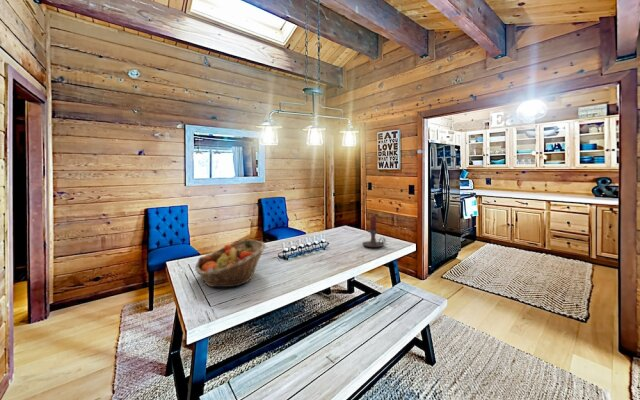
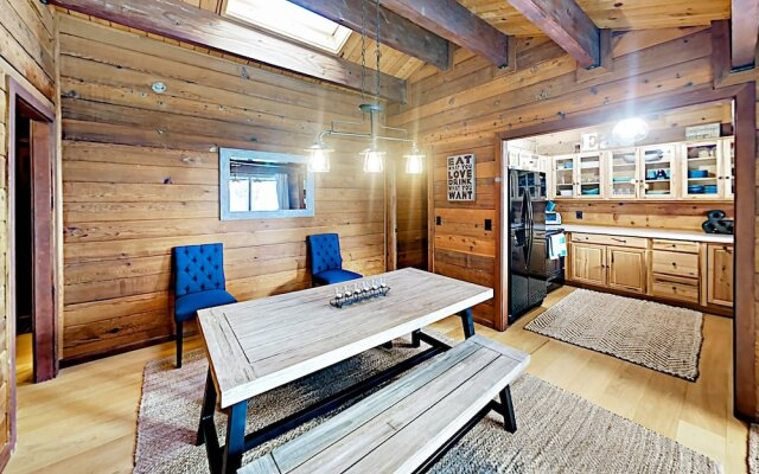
- fruit basket [194,239,267,288]
- candle holder [361,215,386,248]
